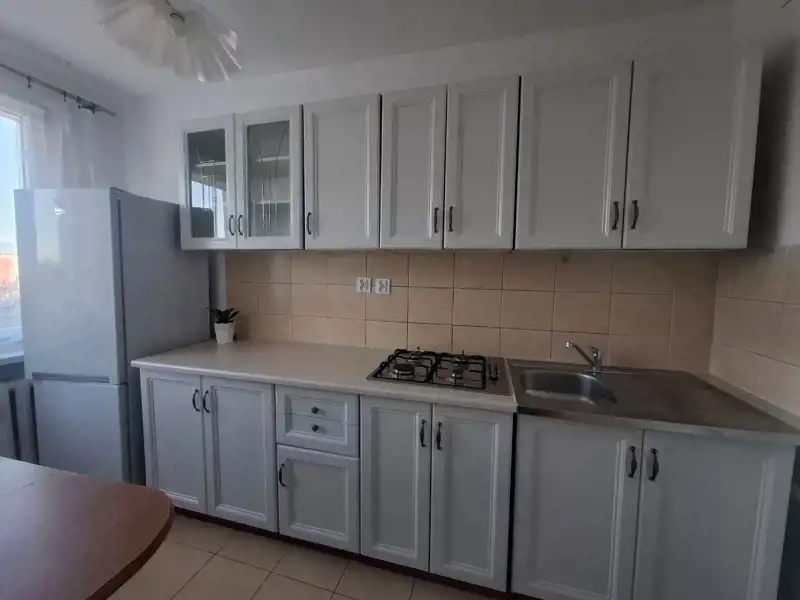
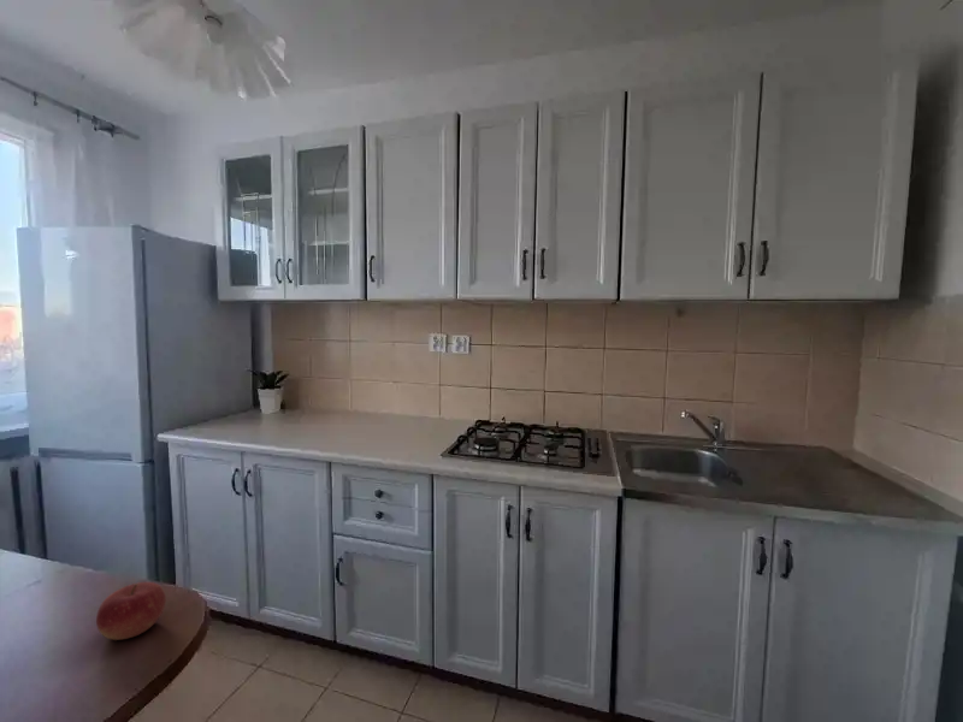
+ fruit [95,581,166,641]
